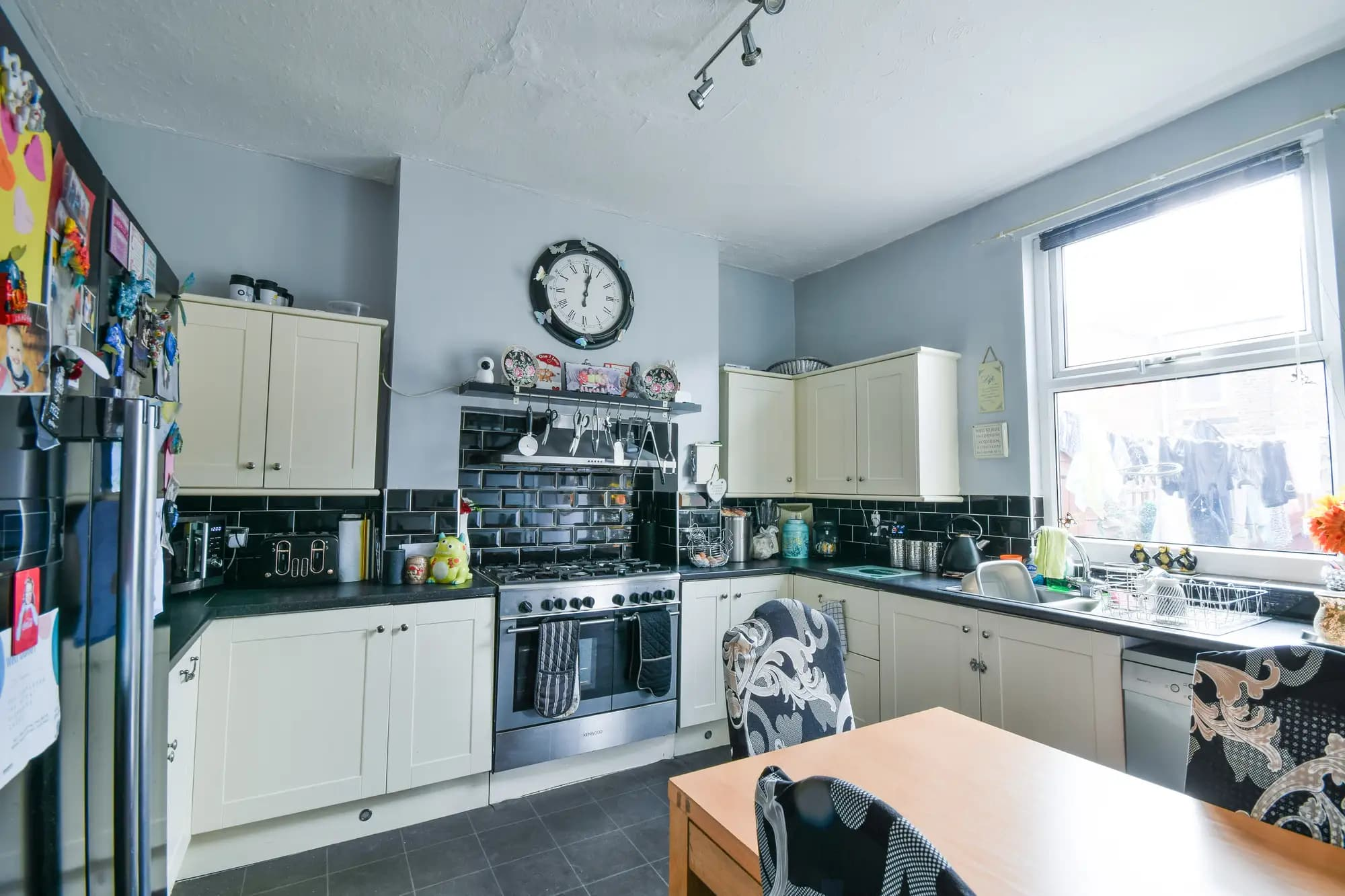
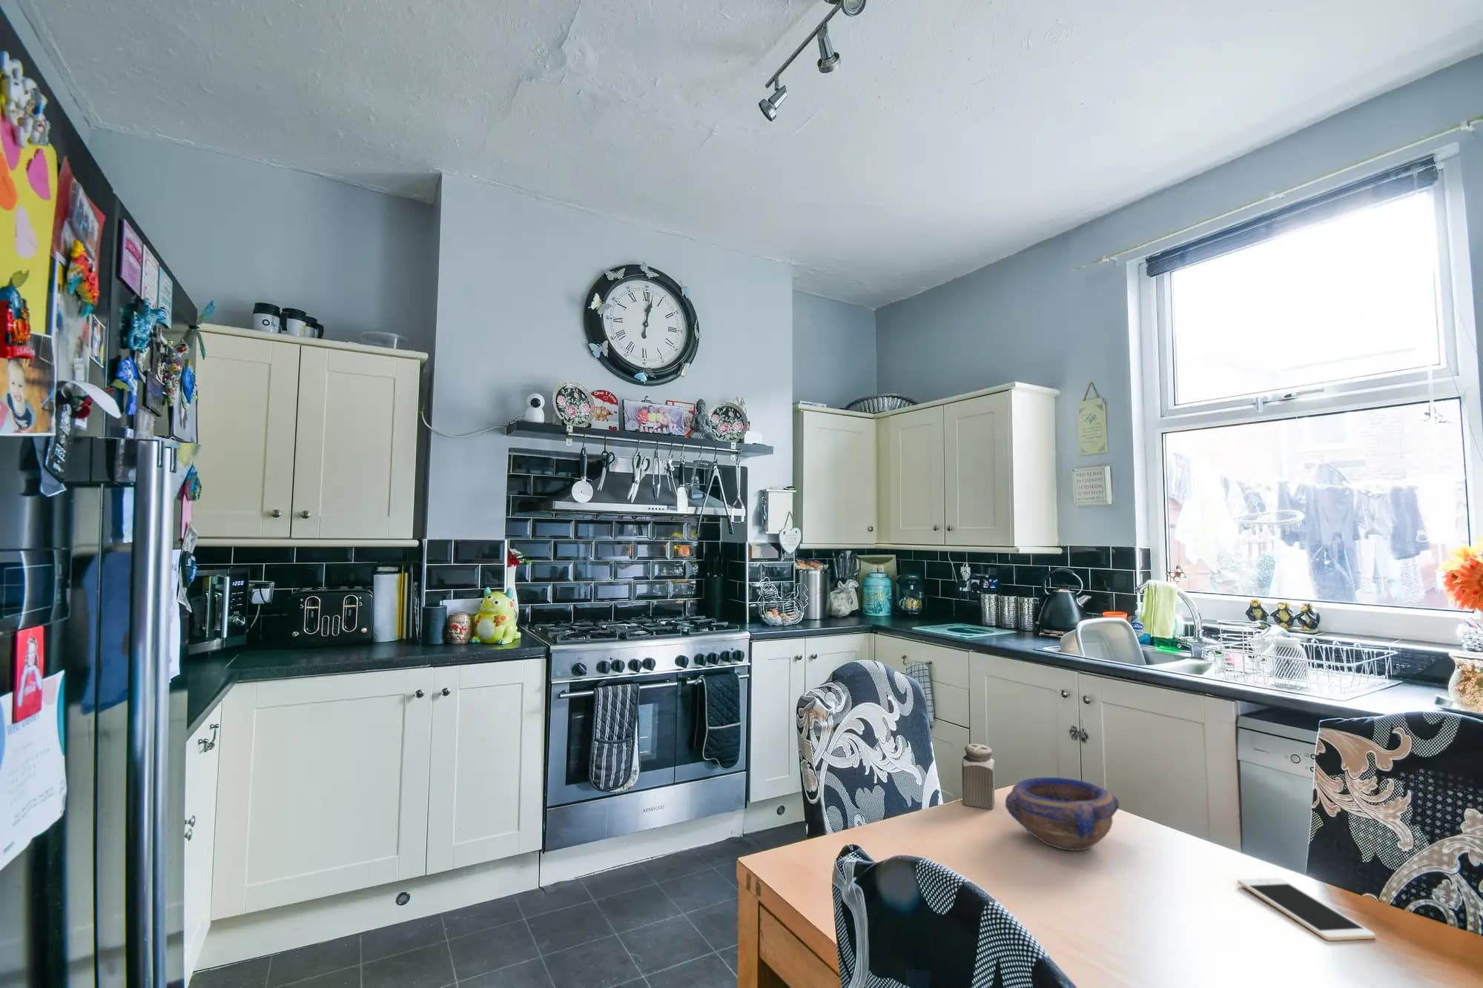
+ bowl [1004,776,1119,851]
+ salt shaker [961,743,995,809]
+ cell phone [1237,877,1376,942]
